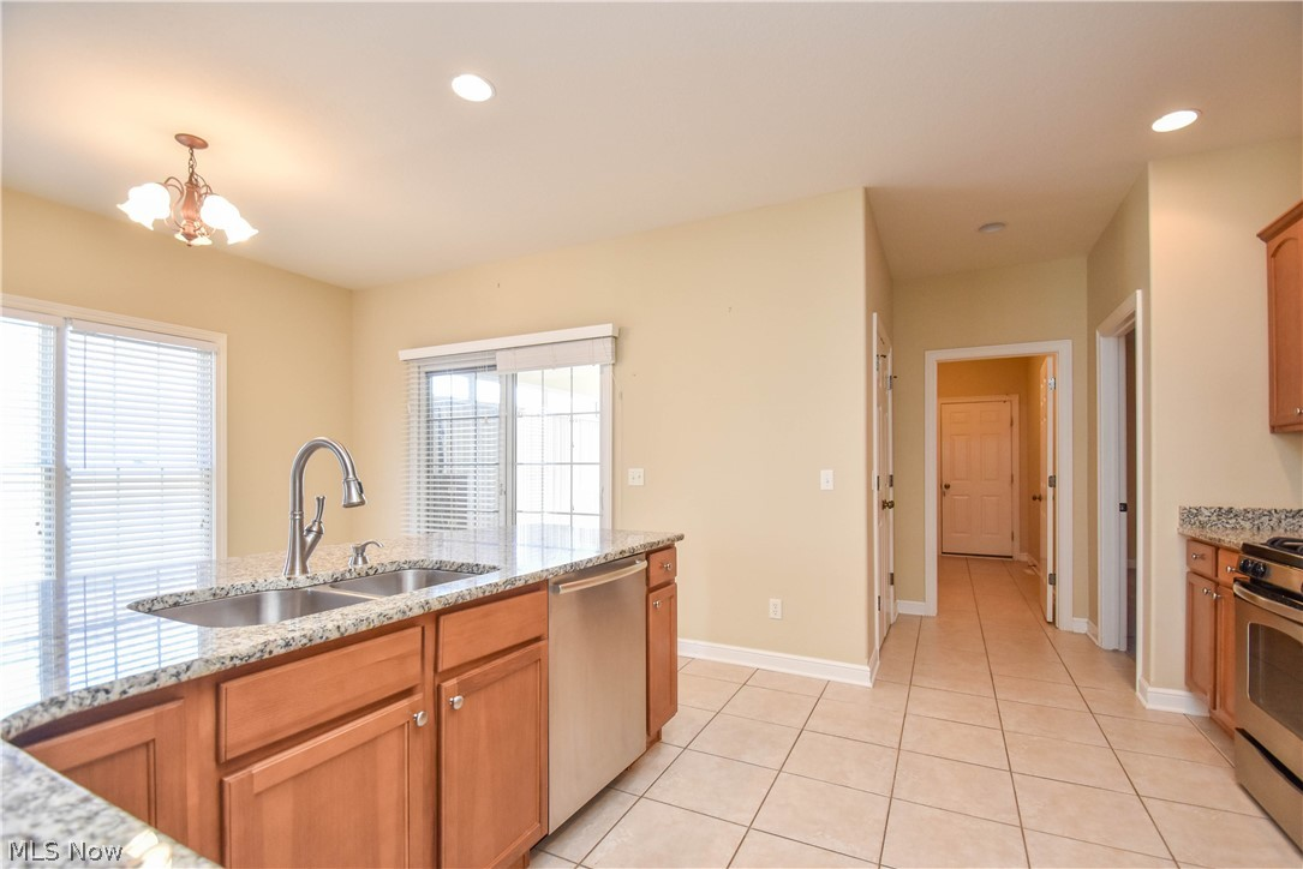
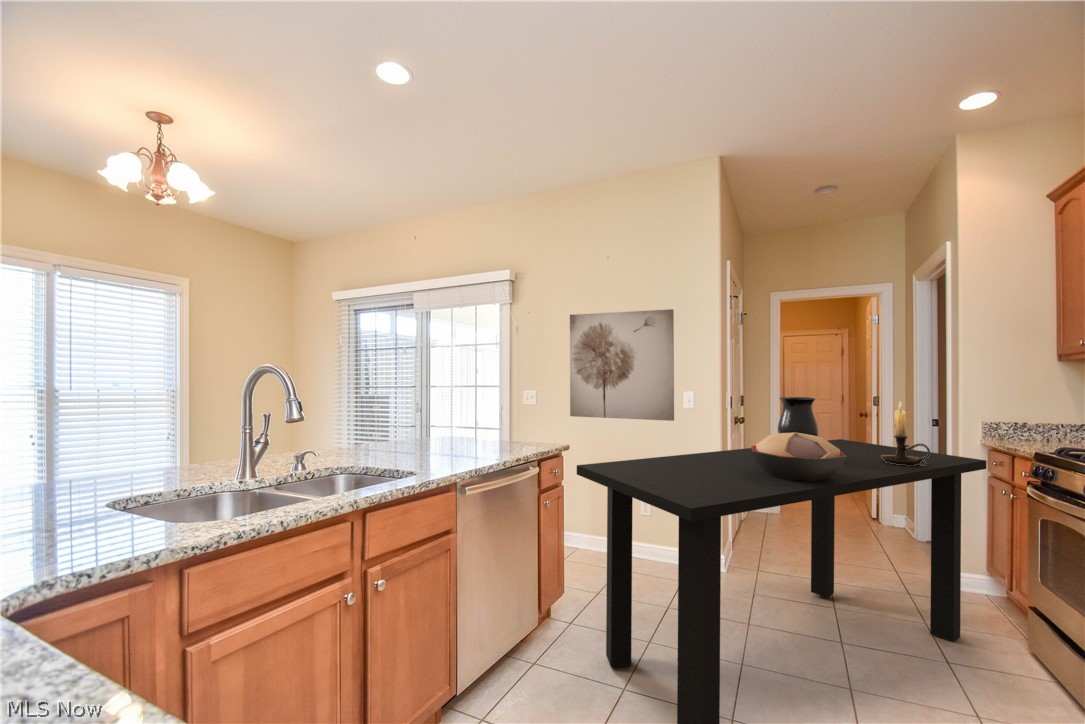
+ vase [777,396,819,437]
+ dining table [576,438,987,724]
+ decorative bowl [750,432,847,481]
+ wall art [569,308,675,422]
+ candle holder [881,400,931,466]
